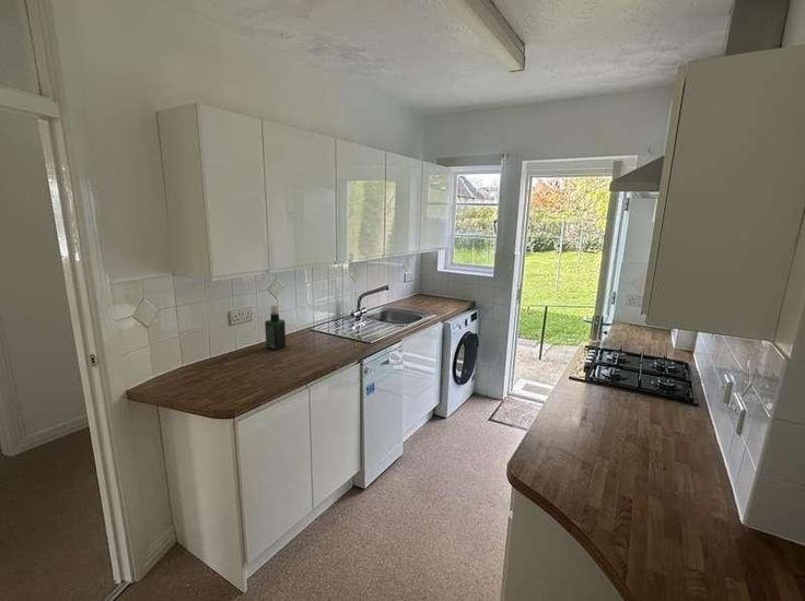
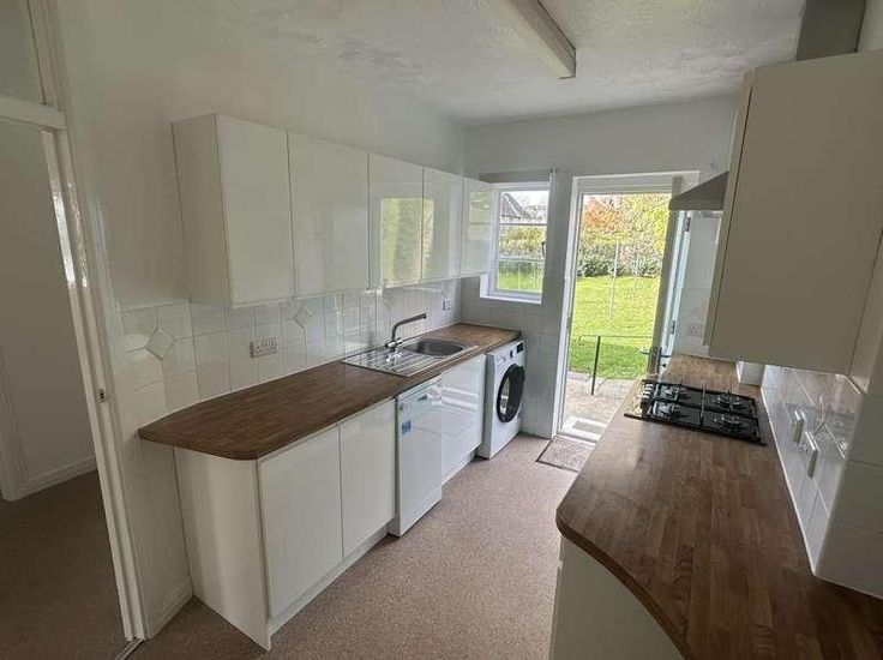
- spray bottle [264,304,287,352]
